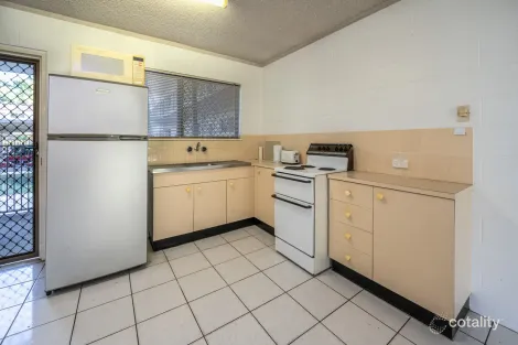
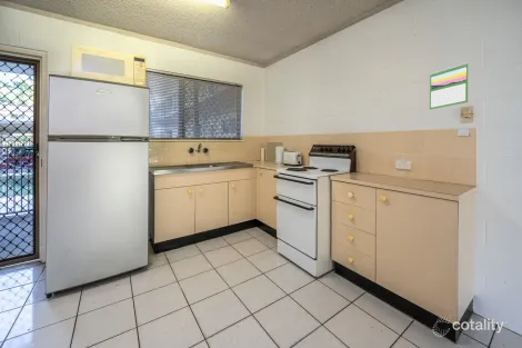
+ calendar [429,61,470,110]
